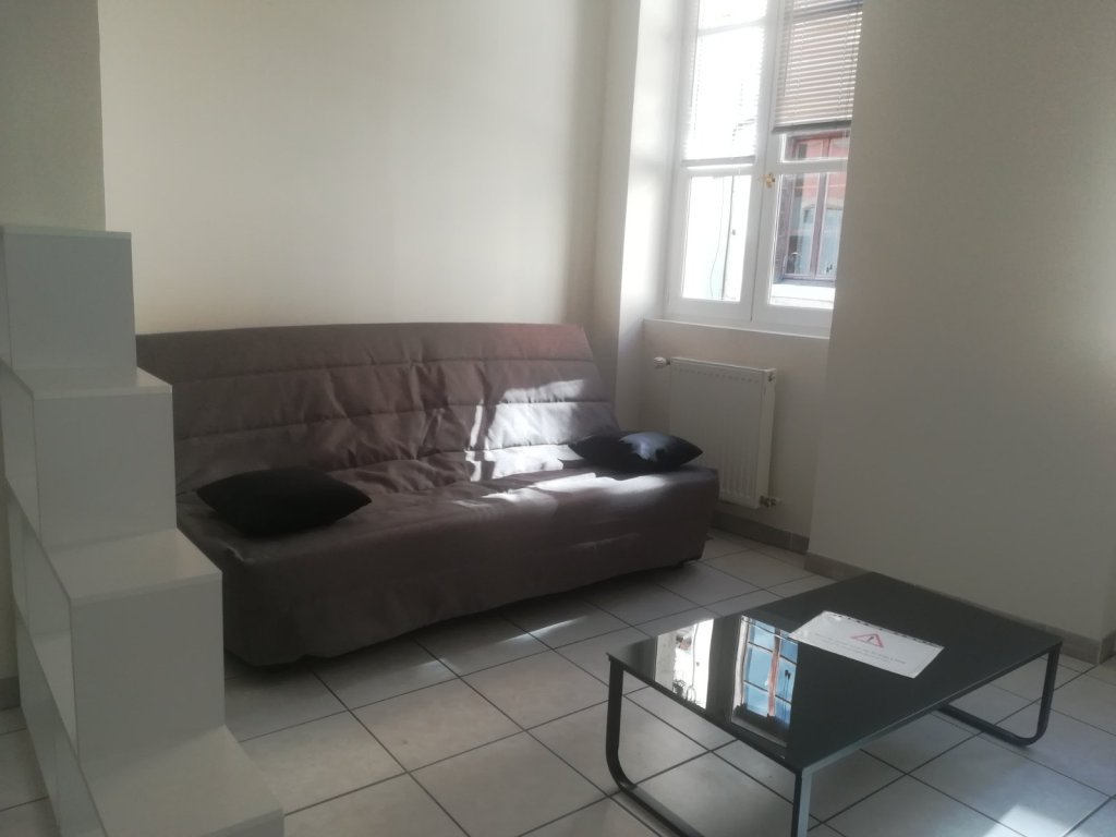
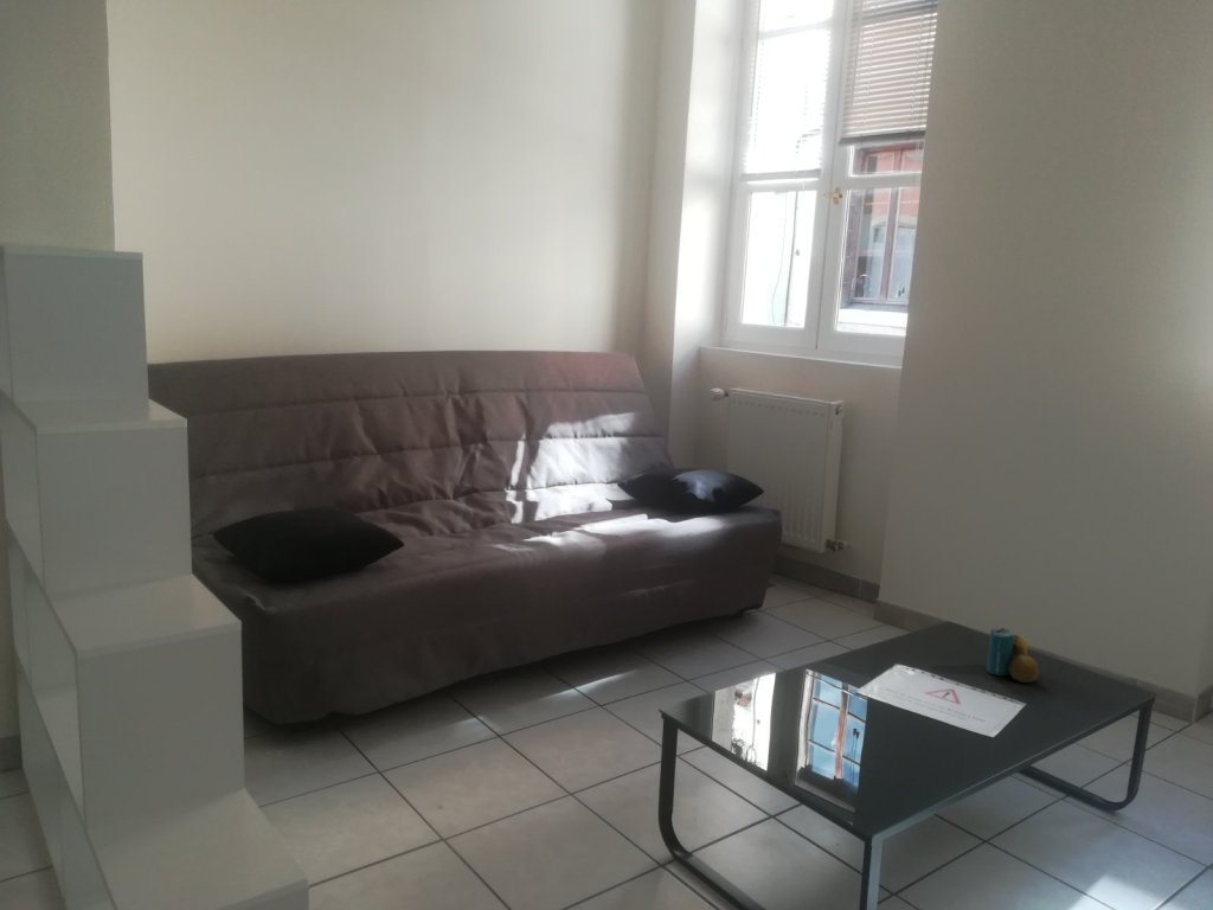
+ candle [986,627,1040,684]
